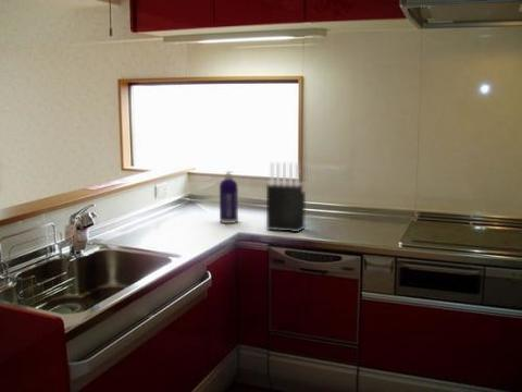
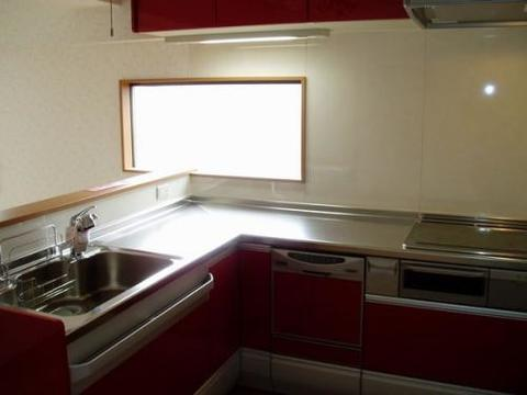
- spray bottle [219,170,239,224]
- knife block [265,161,307,233]
